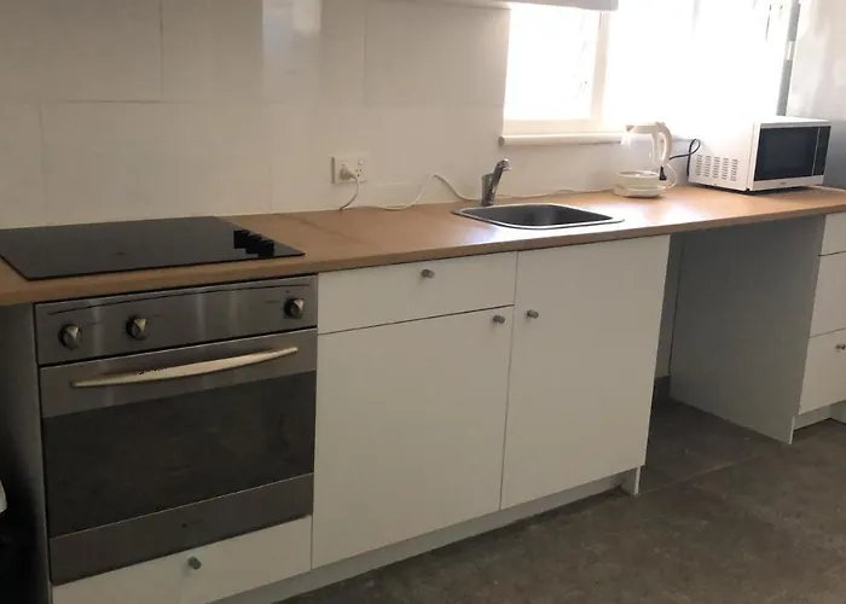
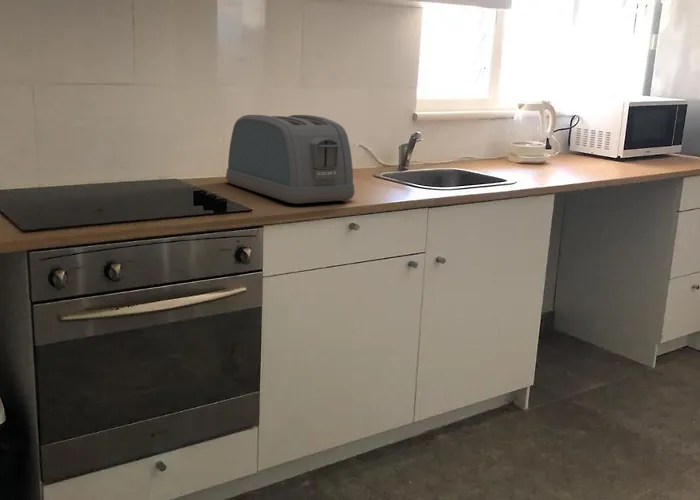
+ toaster [225,114,356,205]
